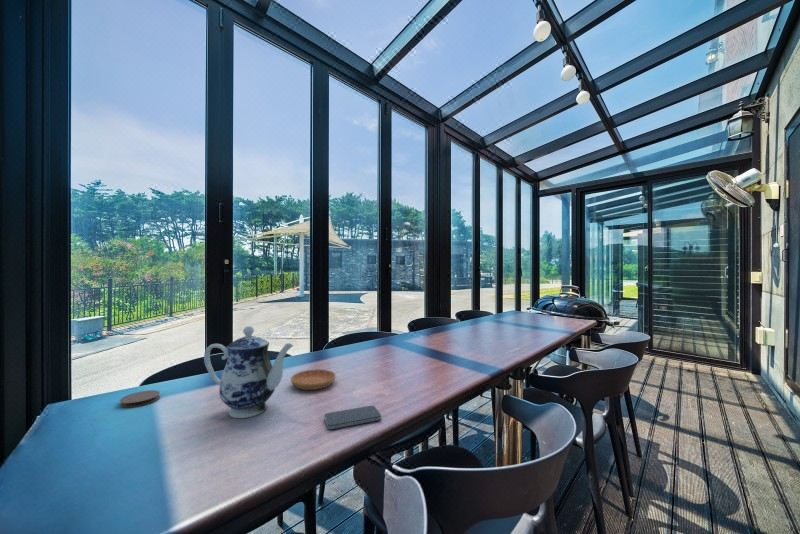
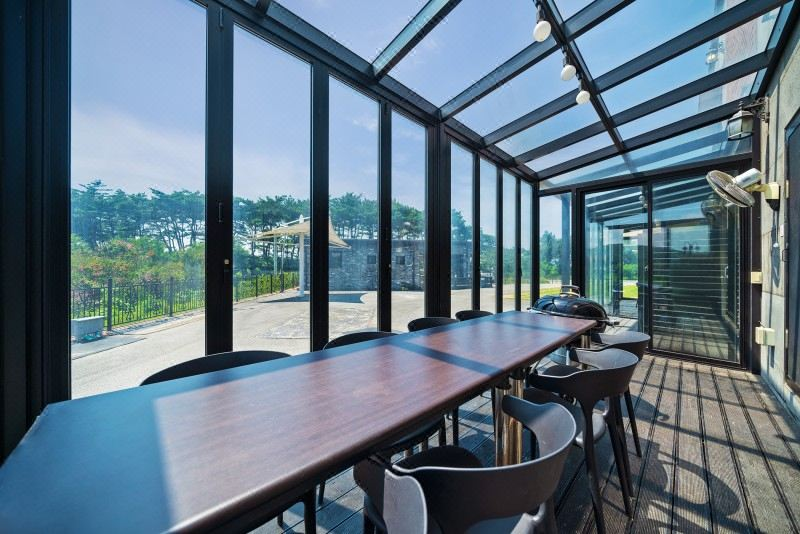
- smartphone [323,405,382,431]
- teapot [203,325,294,419]
- saucer [290,368,337,391]
- coaster [119,389,161,408]
